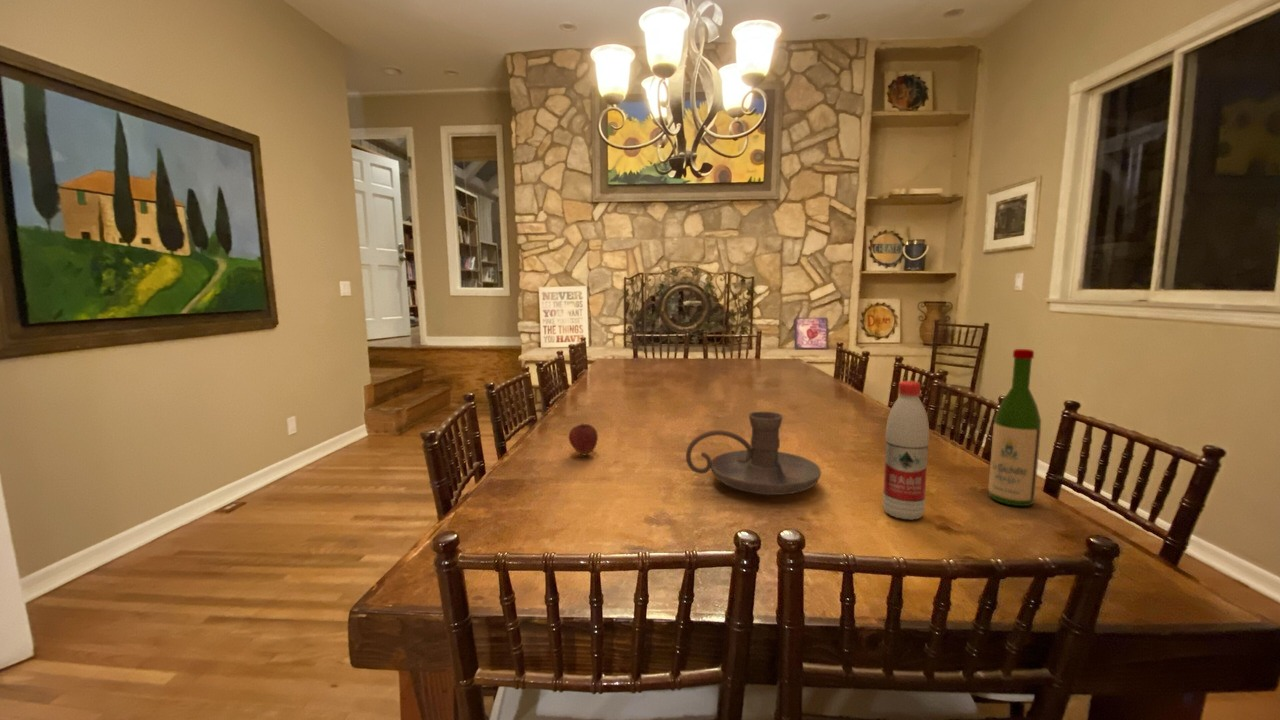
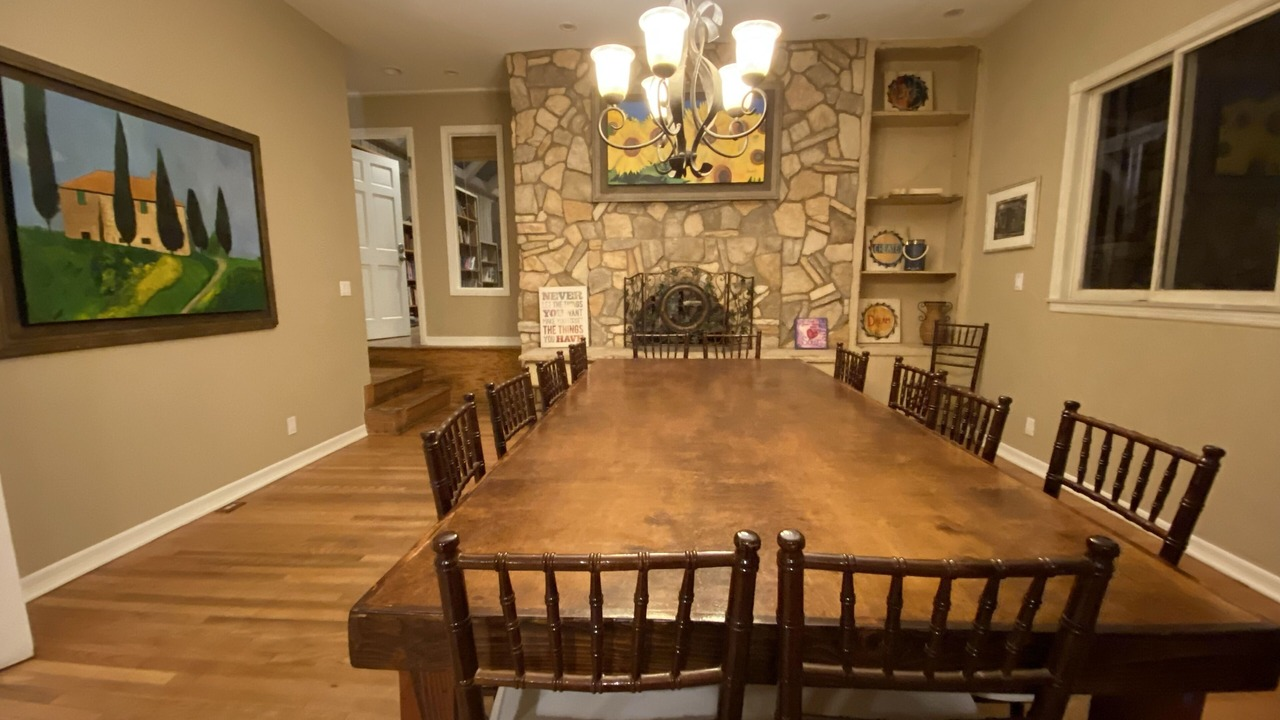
- candle holder [685,411,822,496]
- wine bottle [987,348,1042,507]
- water bottle [881,380,930,521]
- fruit [567,423,599,457]
